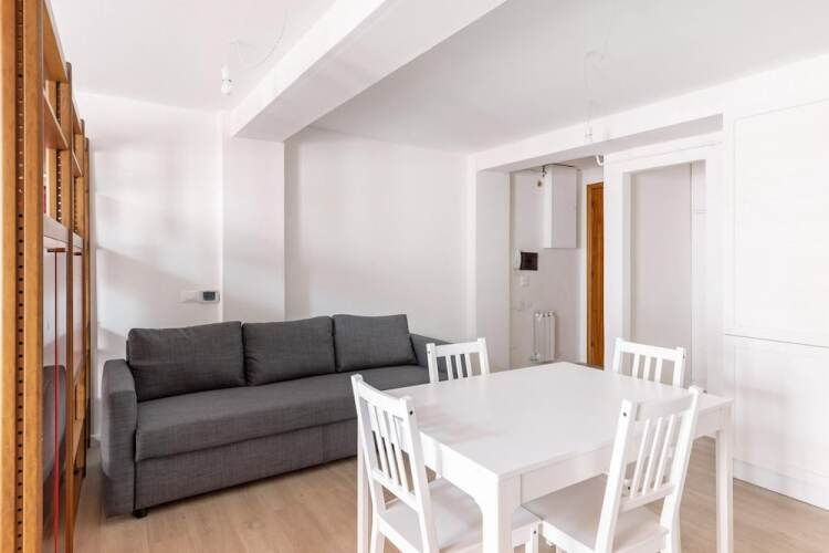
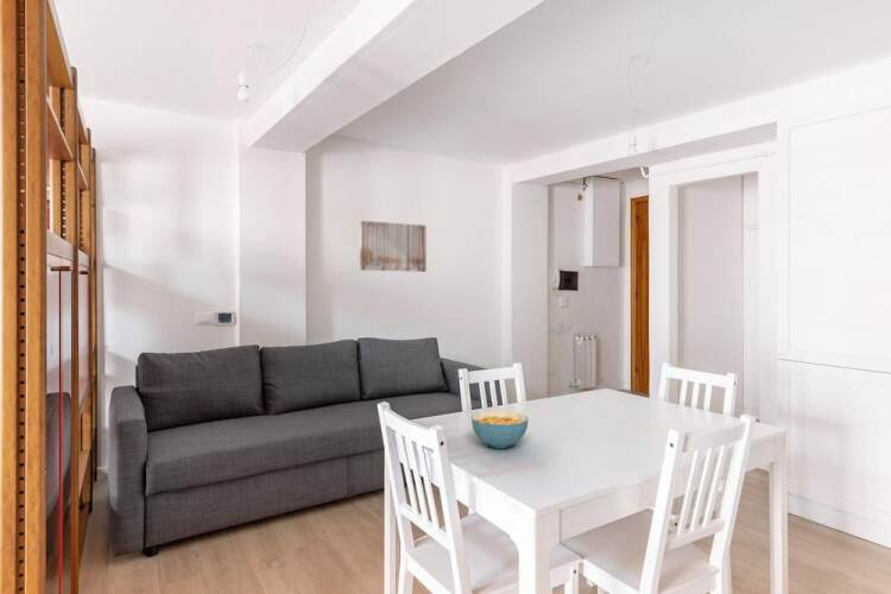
+ wall art [359,220,428,273]
+ cereal bowl [470,410,530,449]
